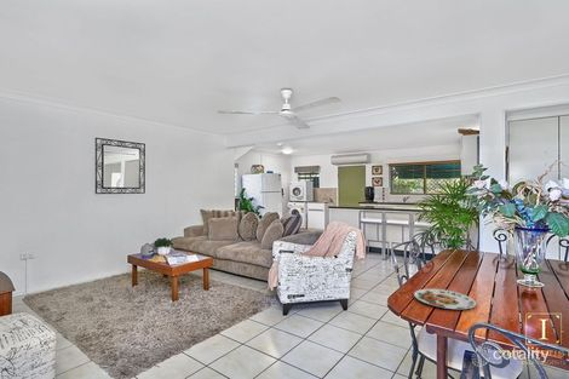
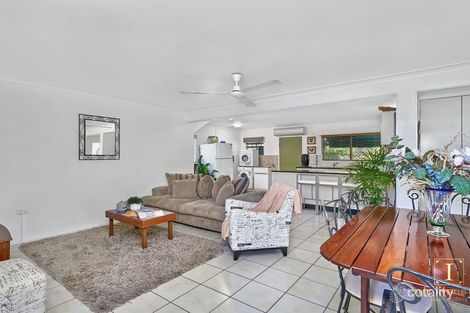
- plate [413,288,477,310]
